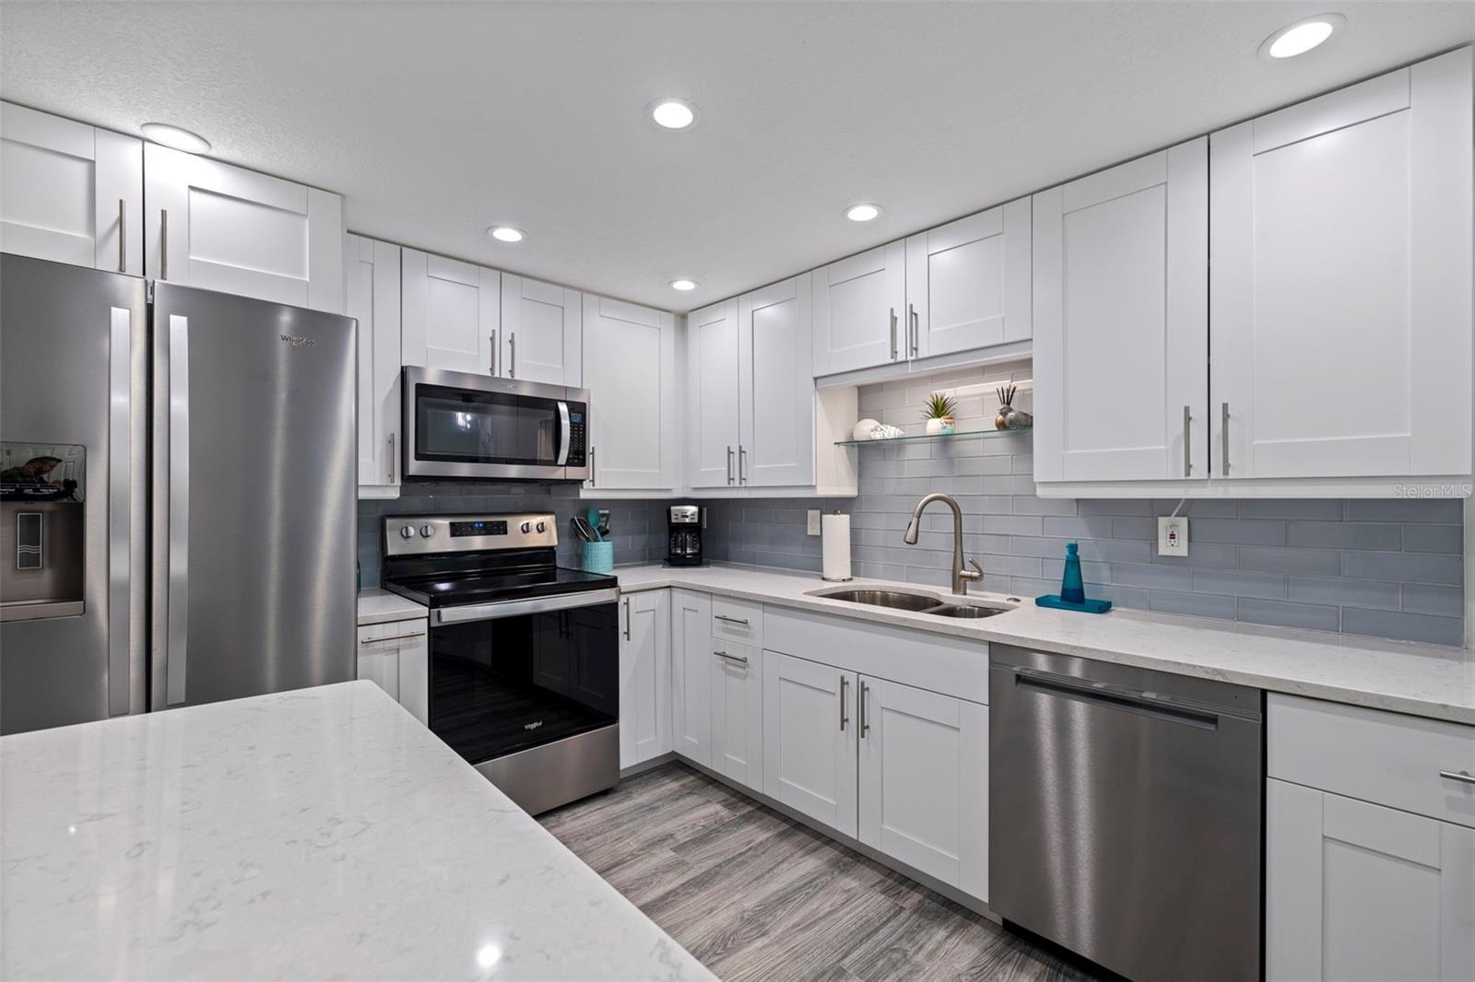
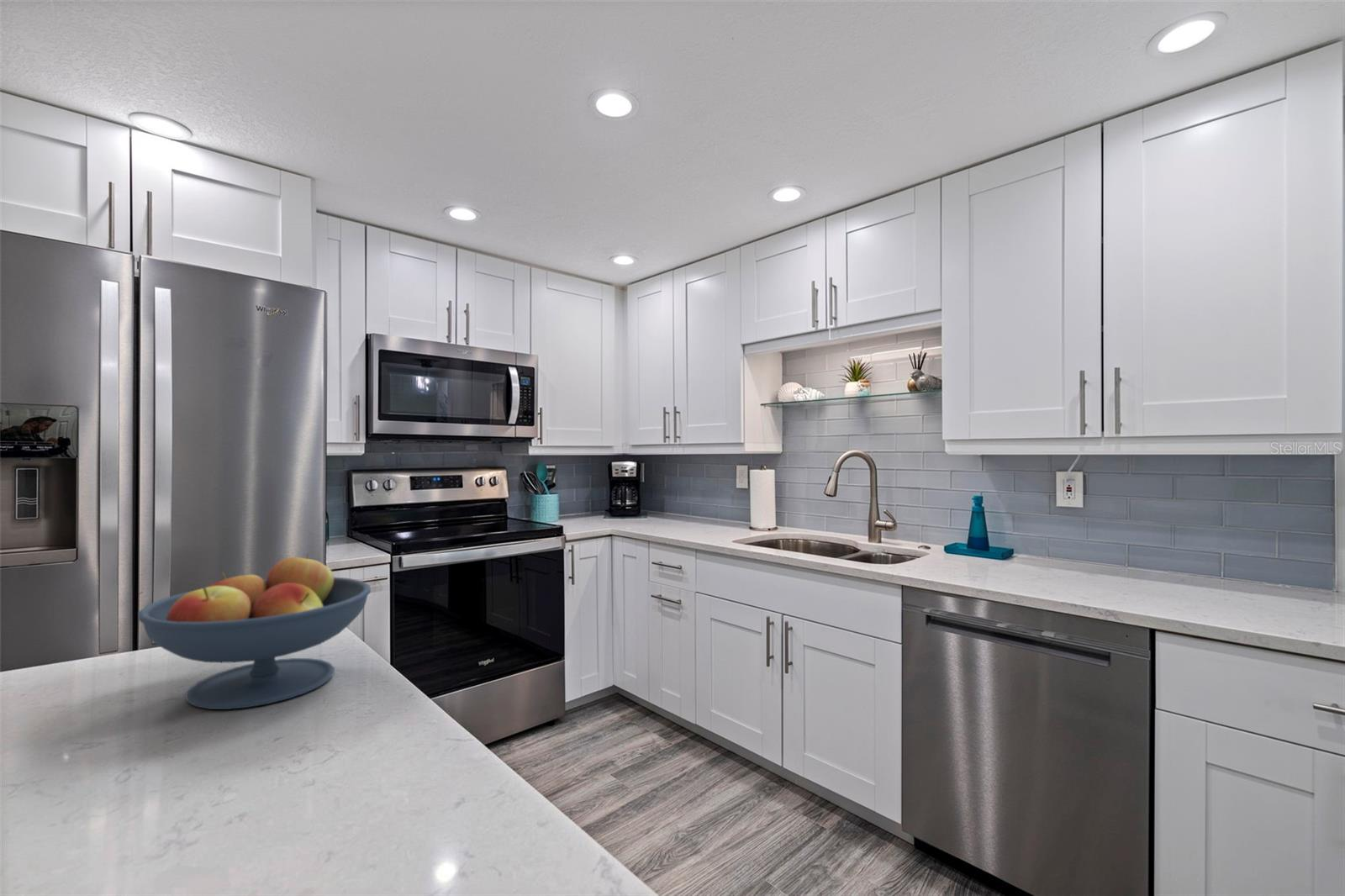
+ fruit bowl [137,552,372,710]
